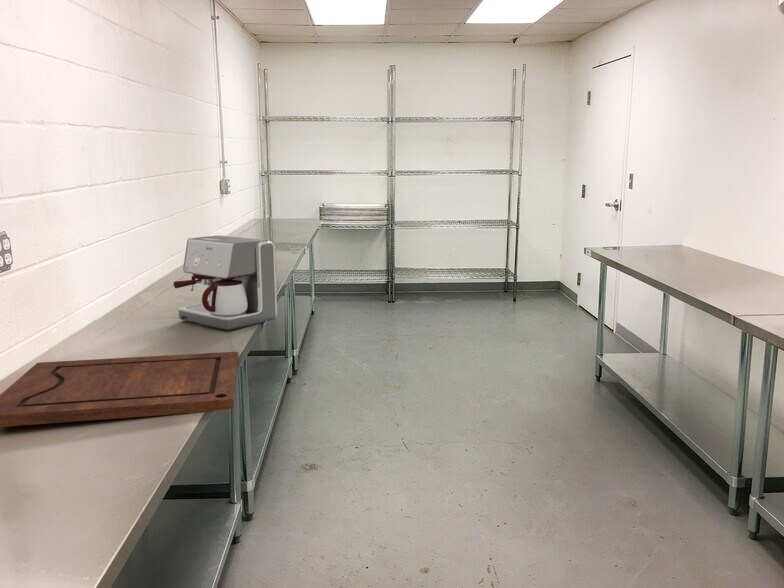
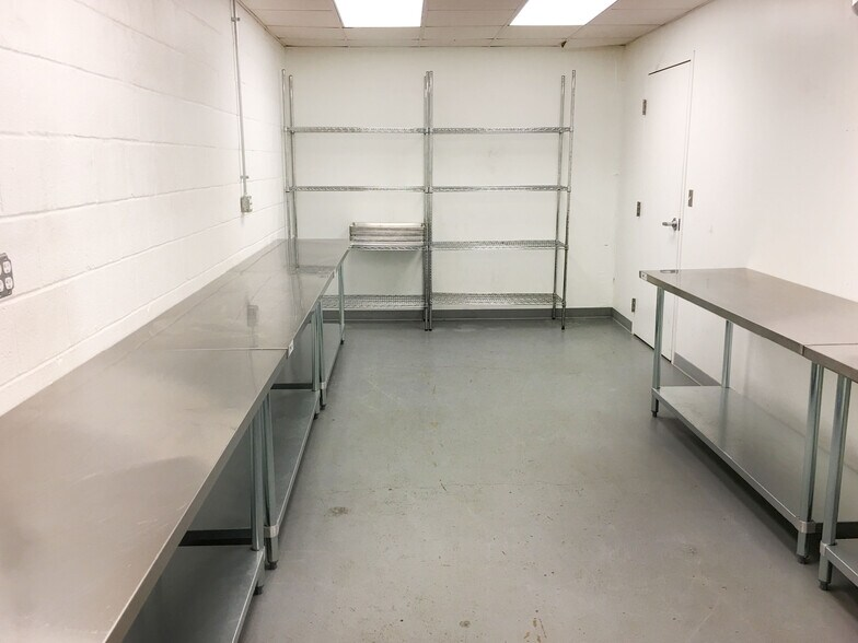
- coffee maker [173,234,278,331]
- cutting board [0,351,239,428]
